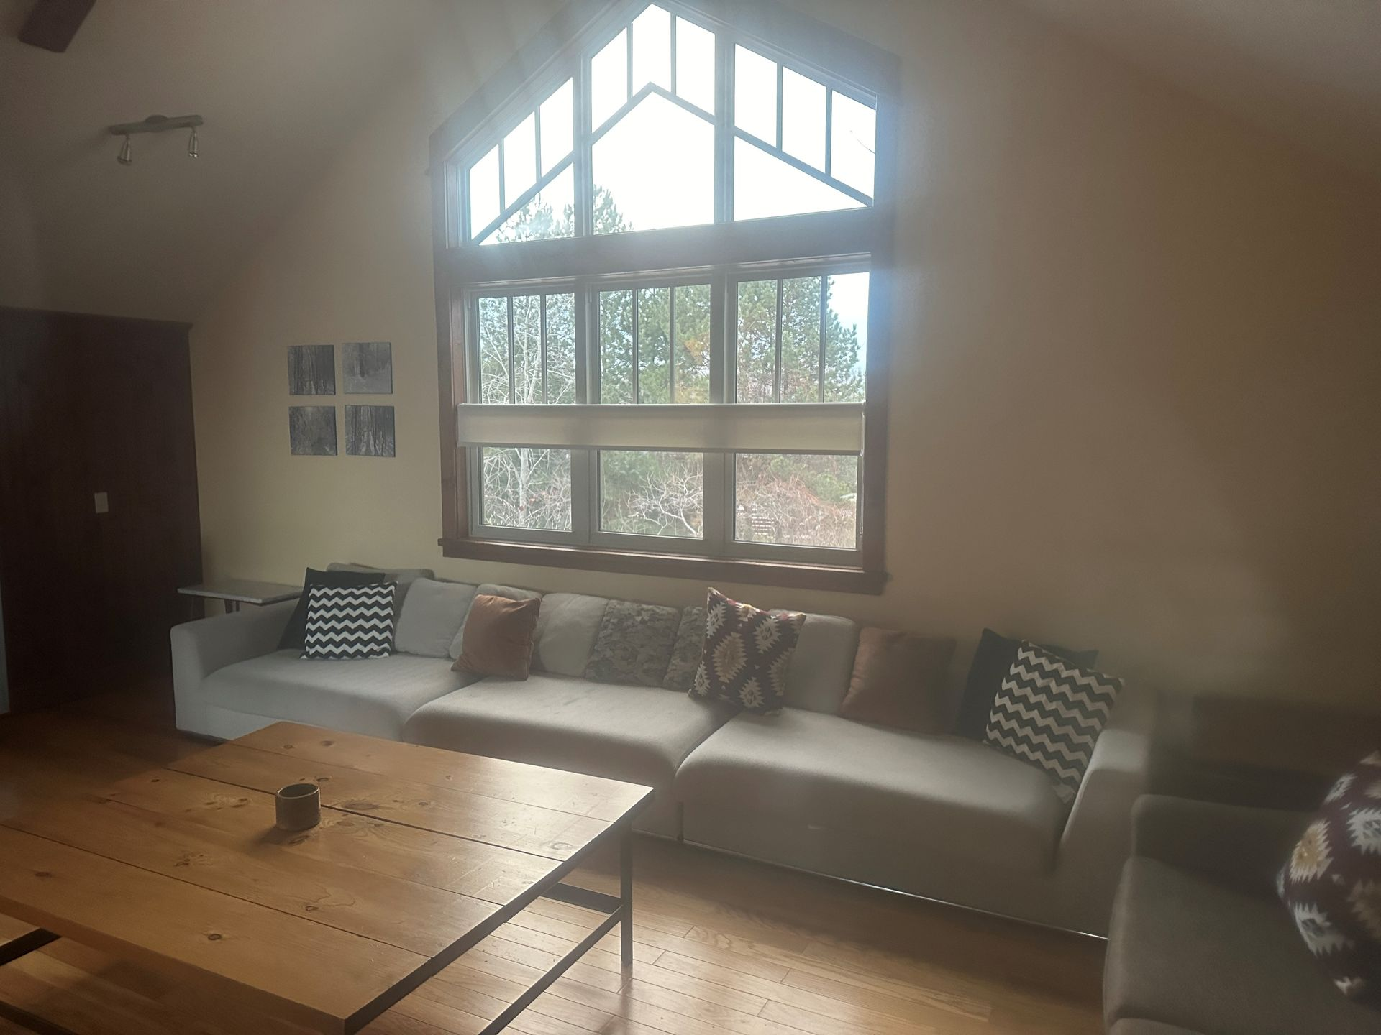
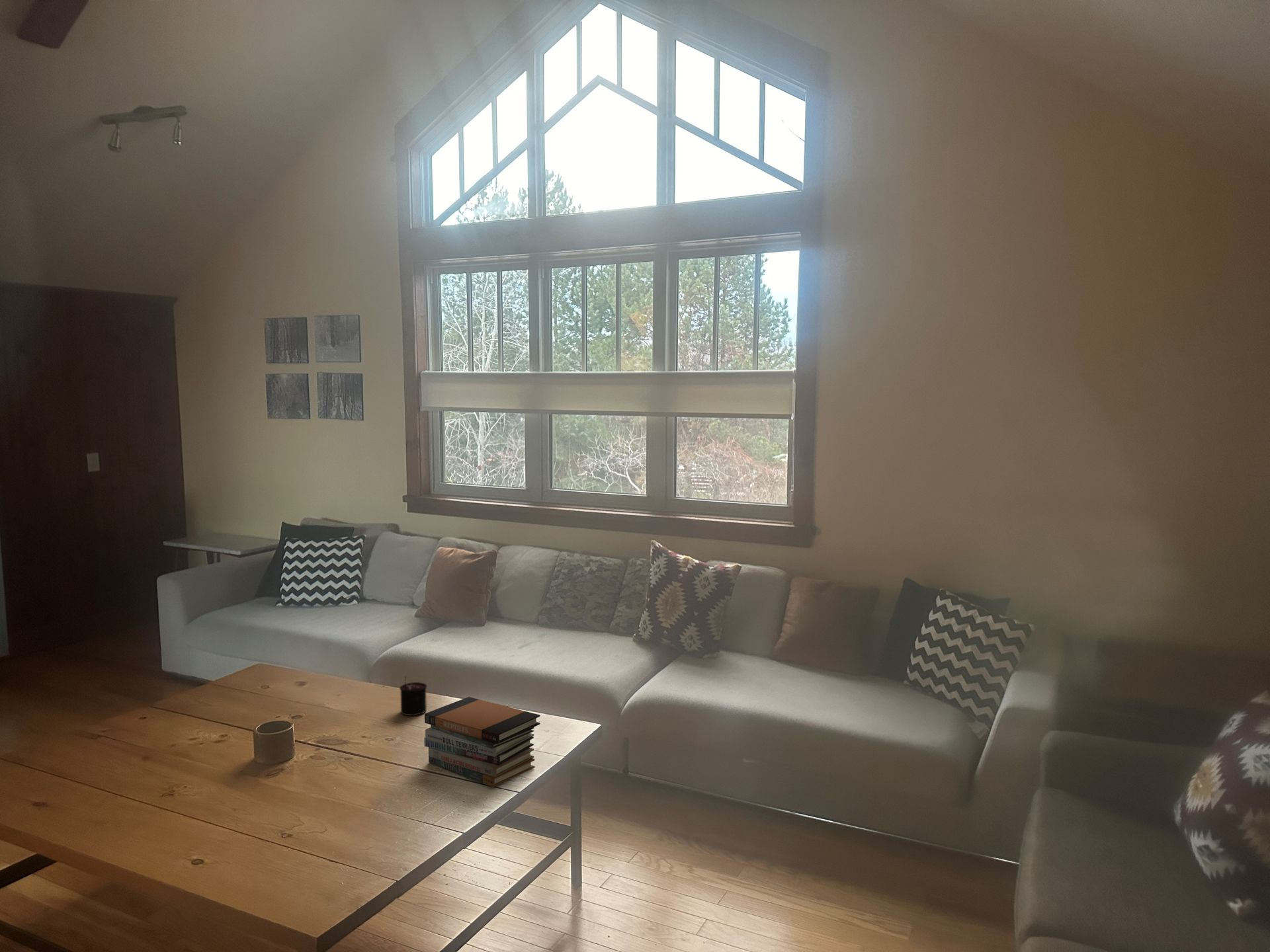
+ book stack [423,696,541,788]
+ candle [399,676,428,717]
